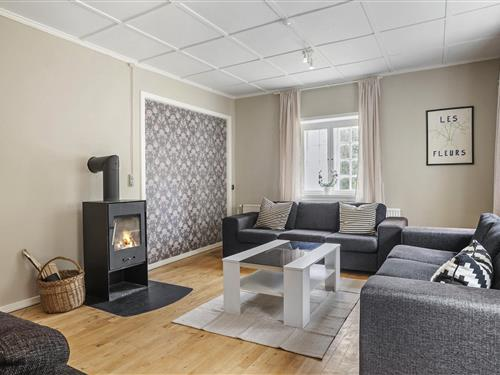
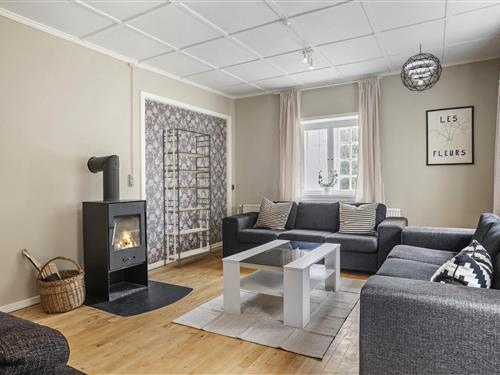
+ pendant light [399,43,443,92]
+ shelving unit [162,127,213,269]
